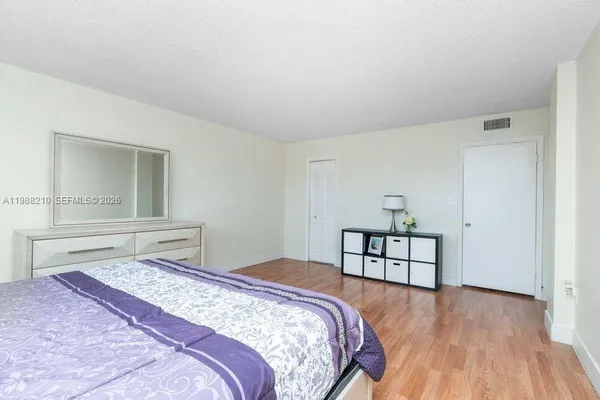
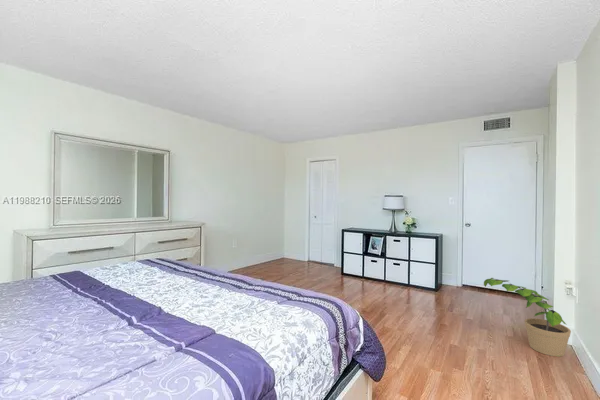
+ potted plant [483,277,572,358]
